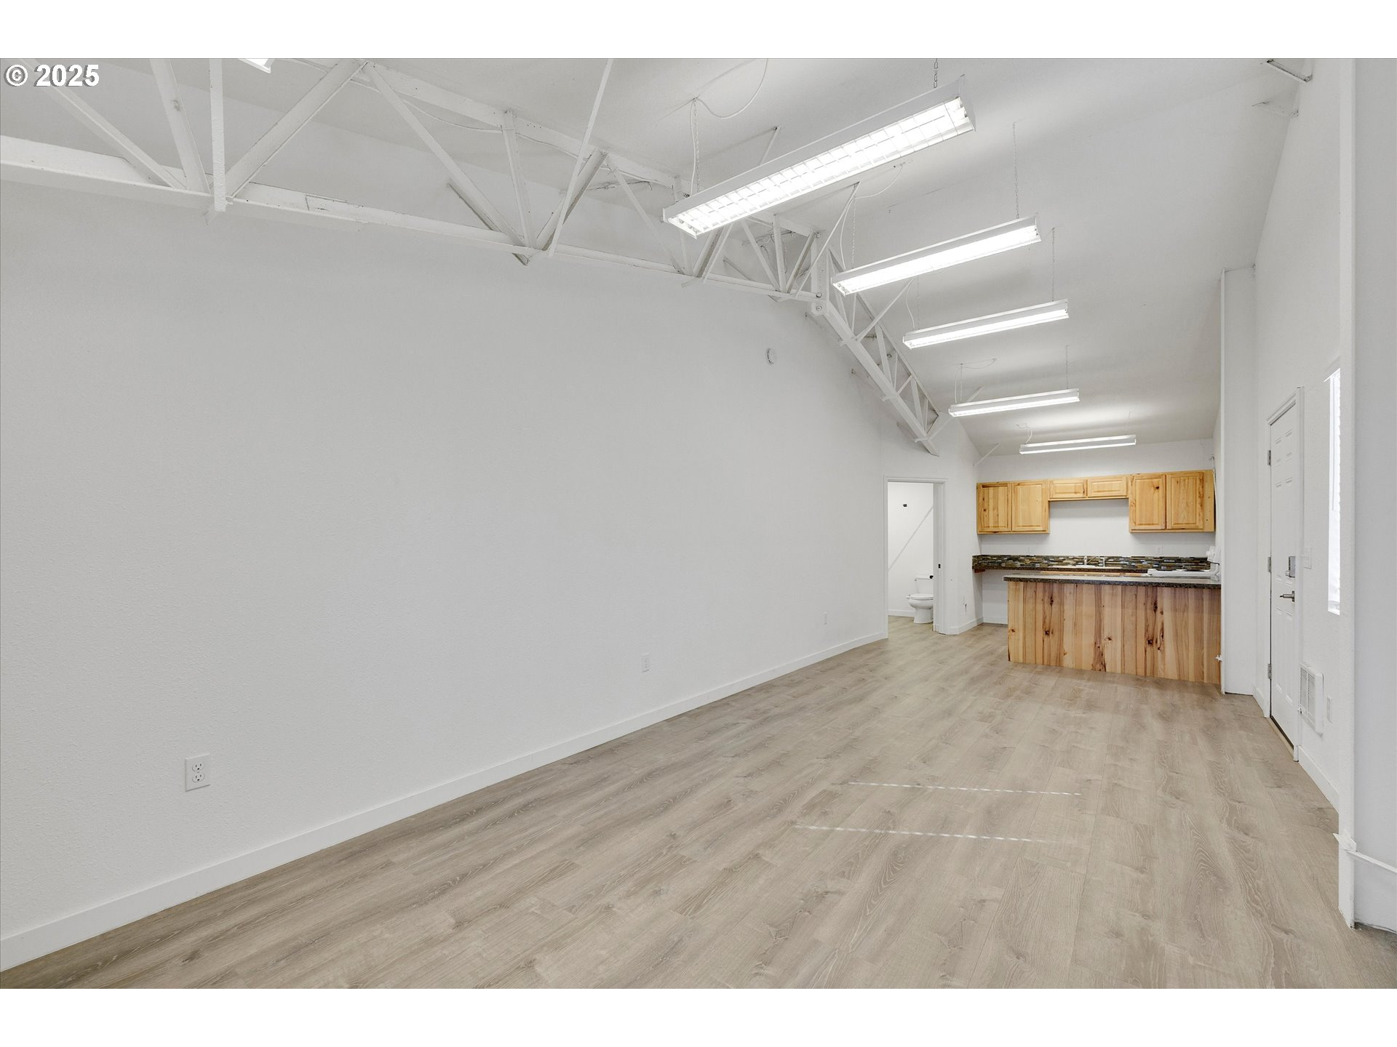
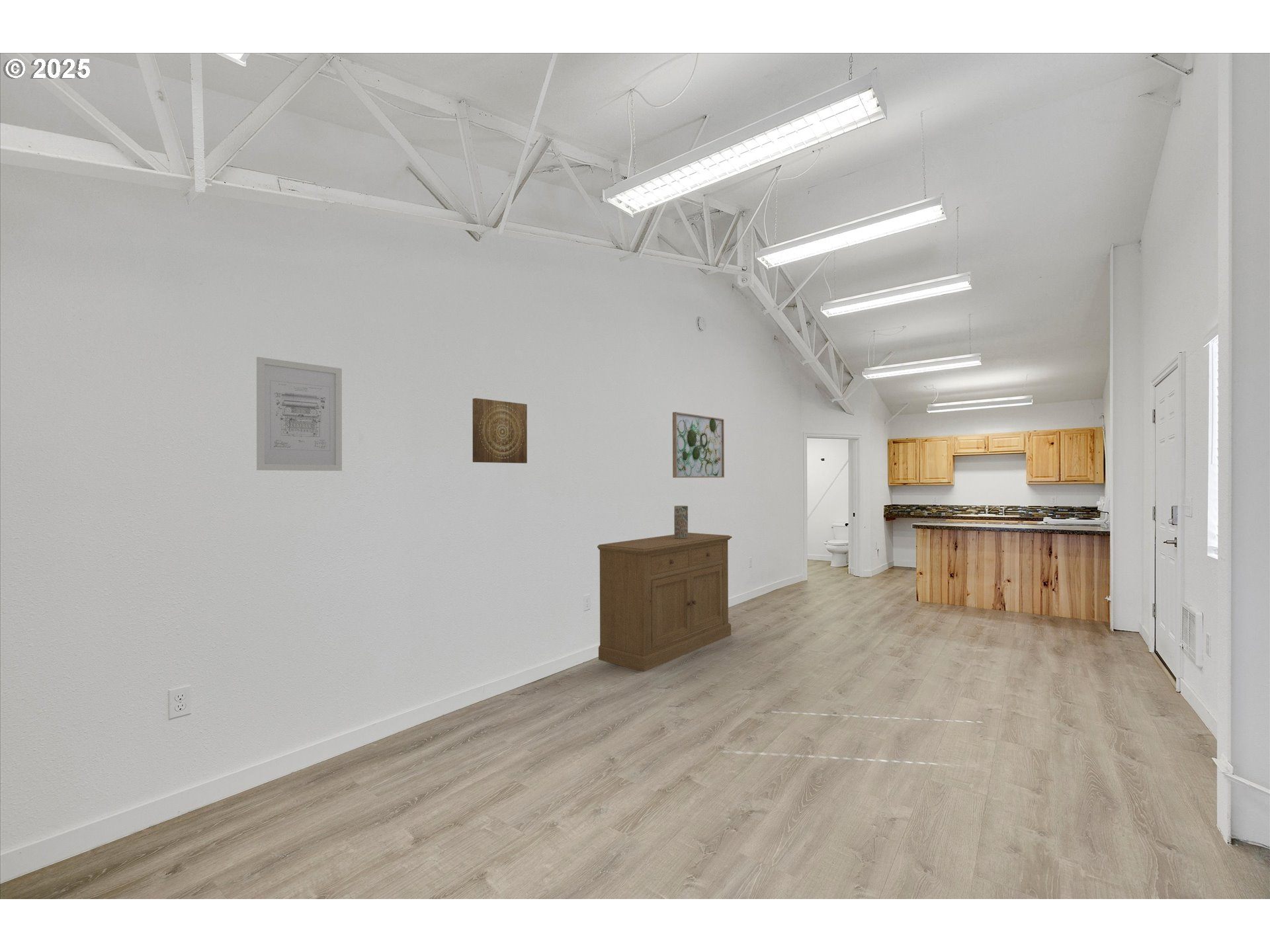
+ sideboard [597,532,732,672]
+ wall art [672,411,725,479]
+ wall art [256,356,343,471]
+ vase [673,505,689,539]
+ wall art [472,397,528,464]
